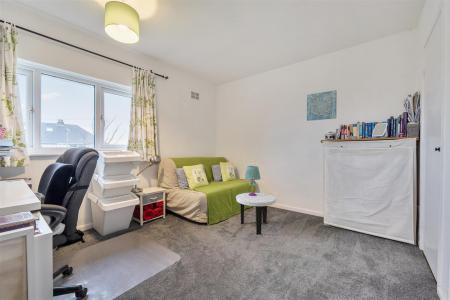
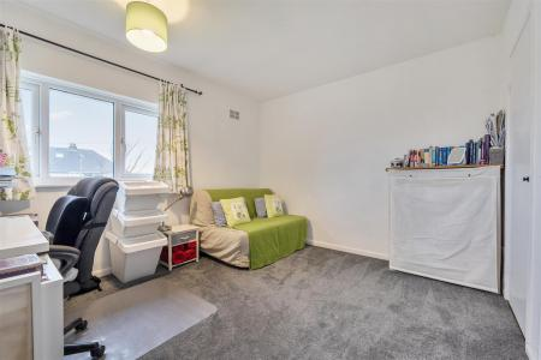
- wall art [306,89,338,122]
- side table [235,192,277,235]
- table lamp [244,165,262,196]
